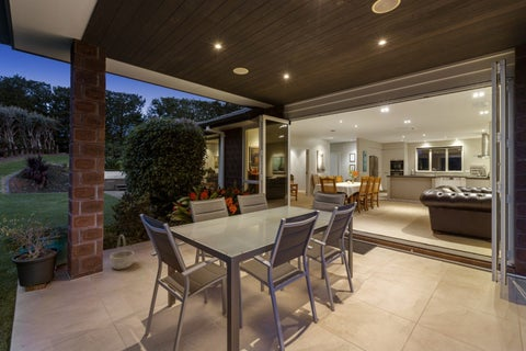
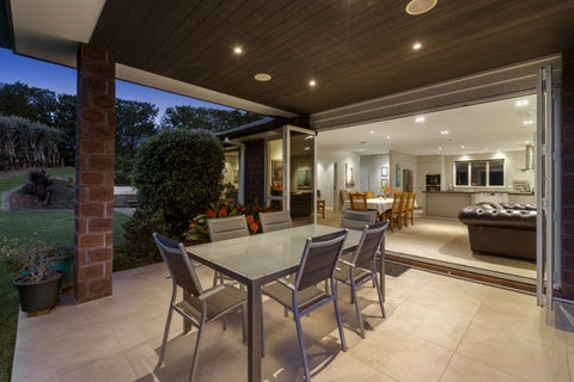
- basket [108,234,136,270]
